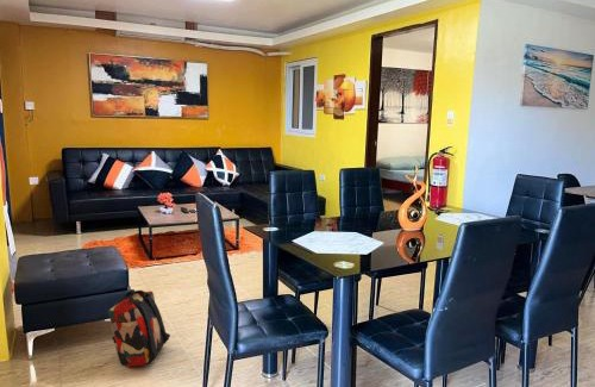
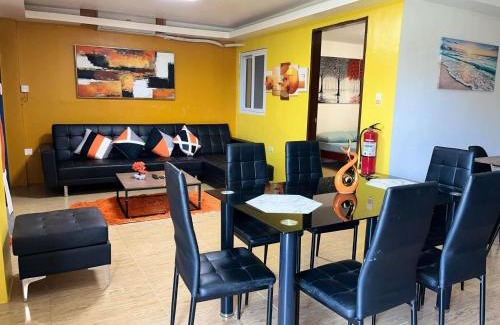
- backpack [107,288,171,368]
